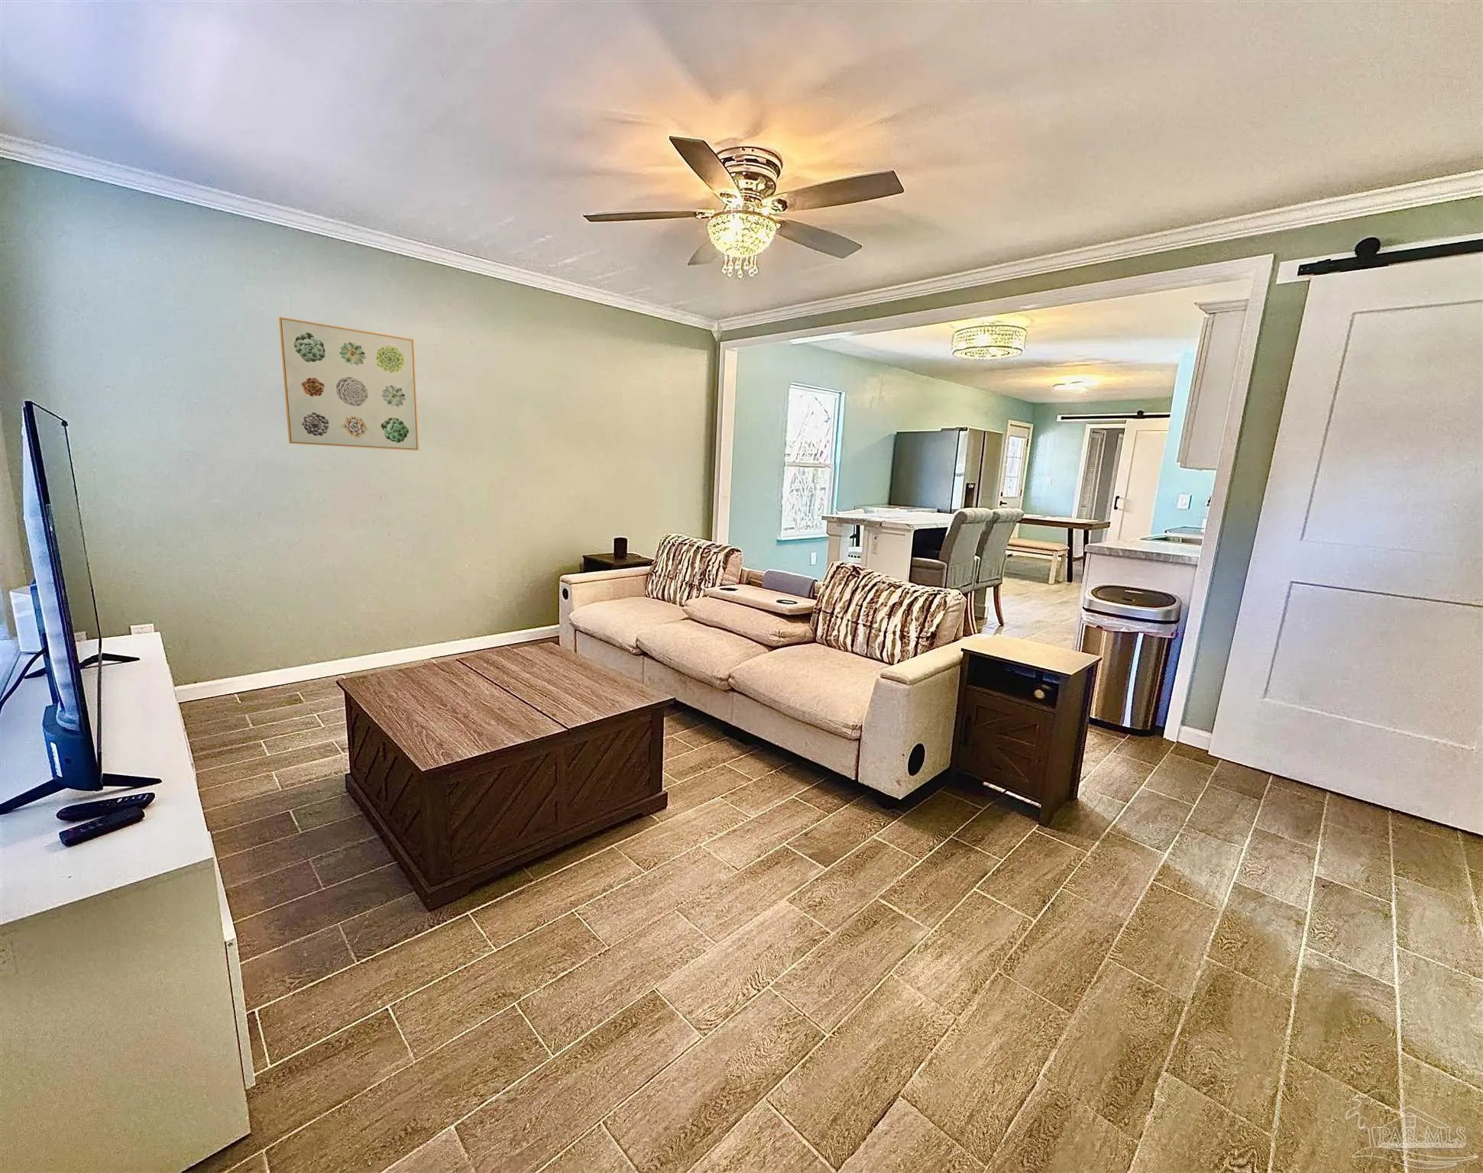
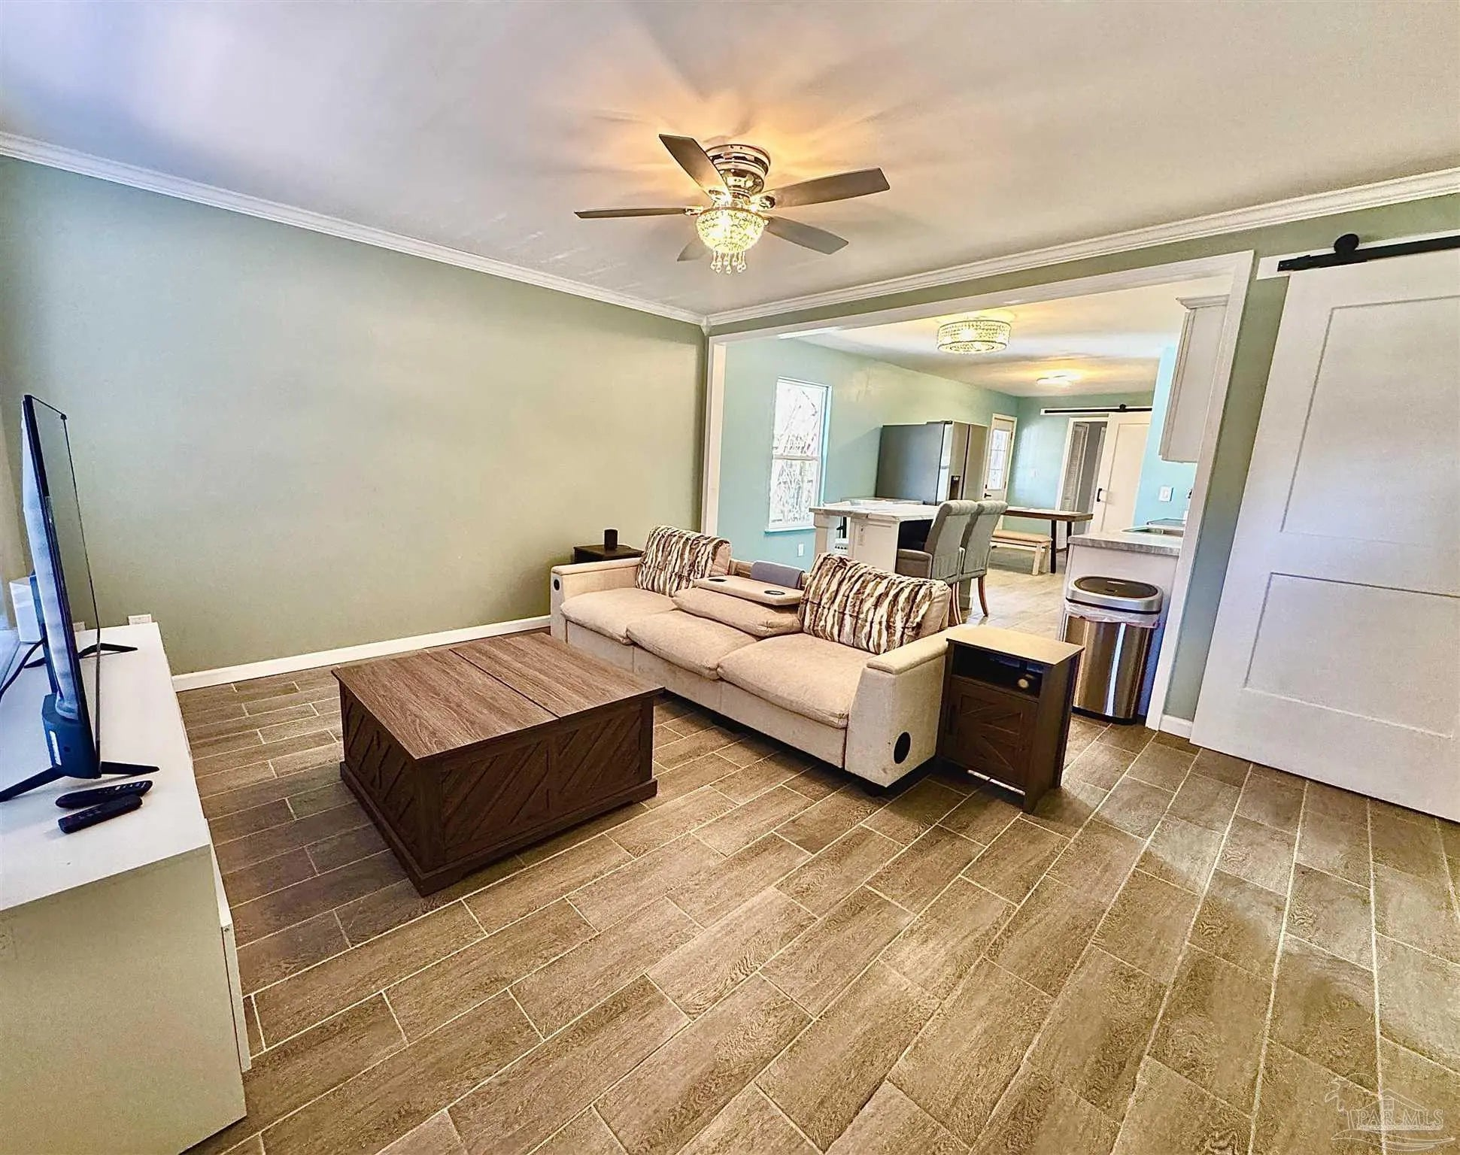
- wall art [278,316,419,451]
